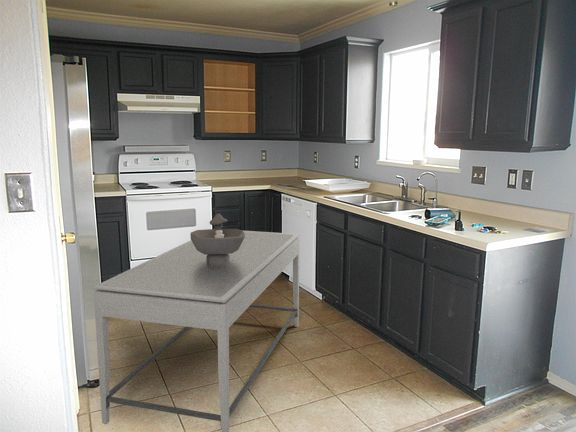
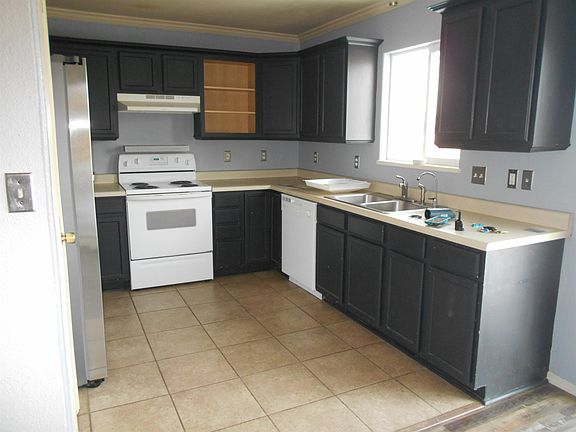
- dining table [92,230,301,432]
- decorative bowl [189,213,245,262]
